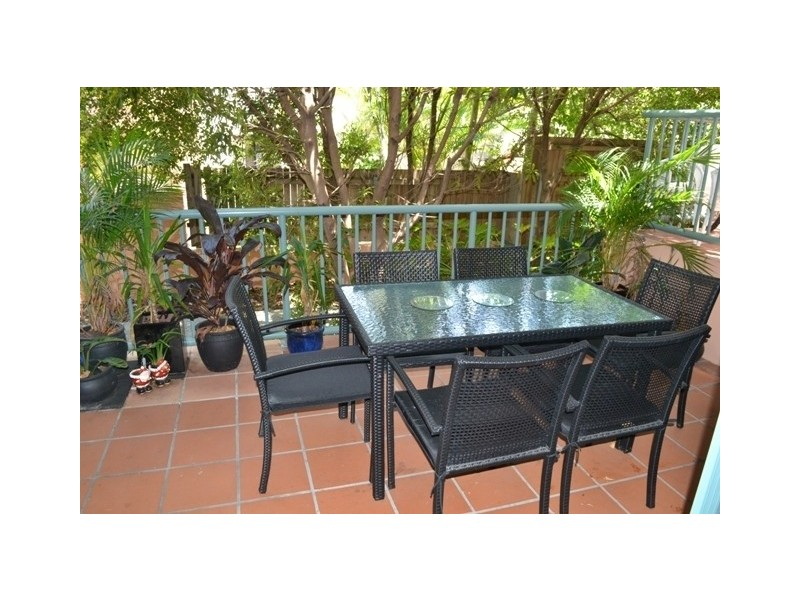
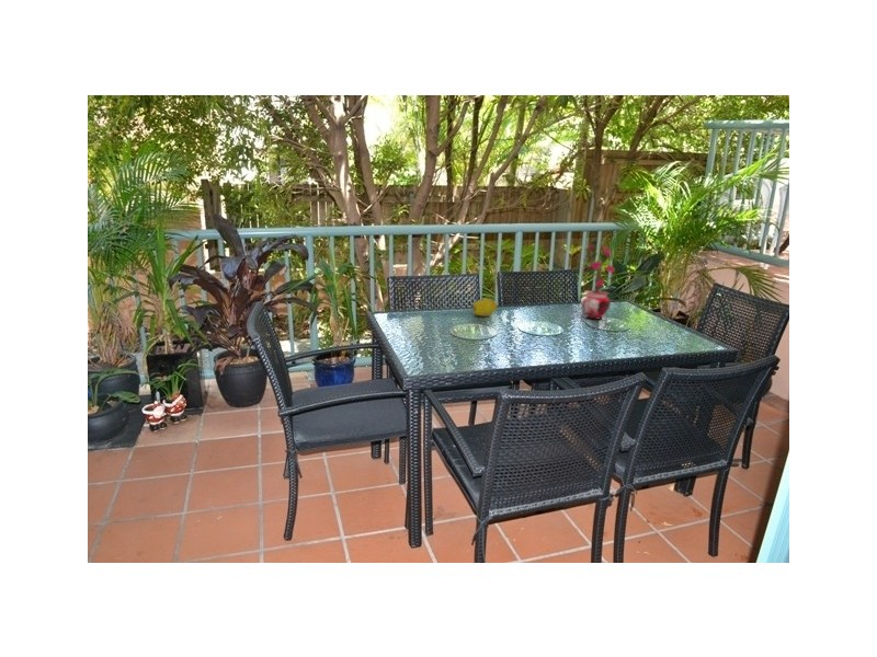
+ potted plant [579,244,619,320]
+ fruit [471,298,499,318]
